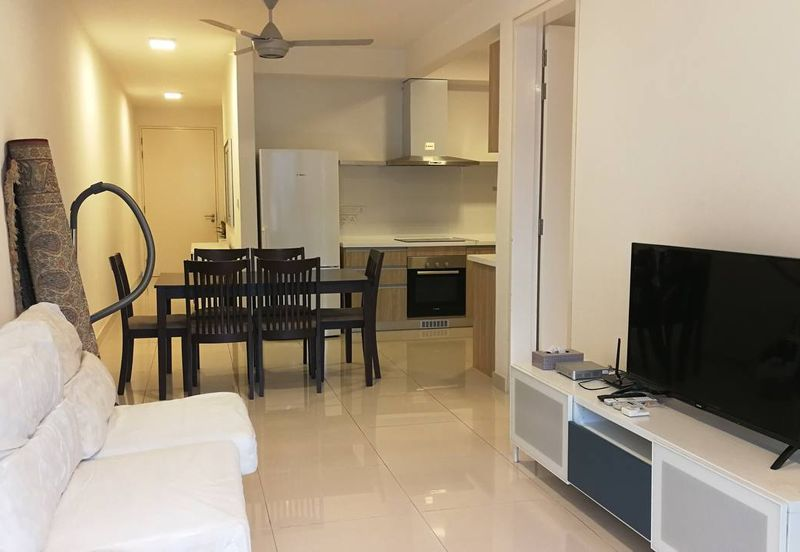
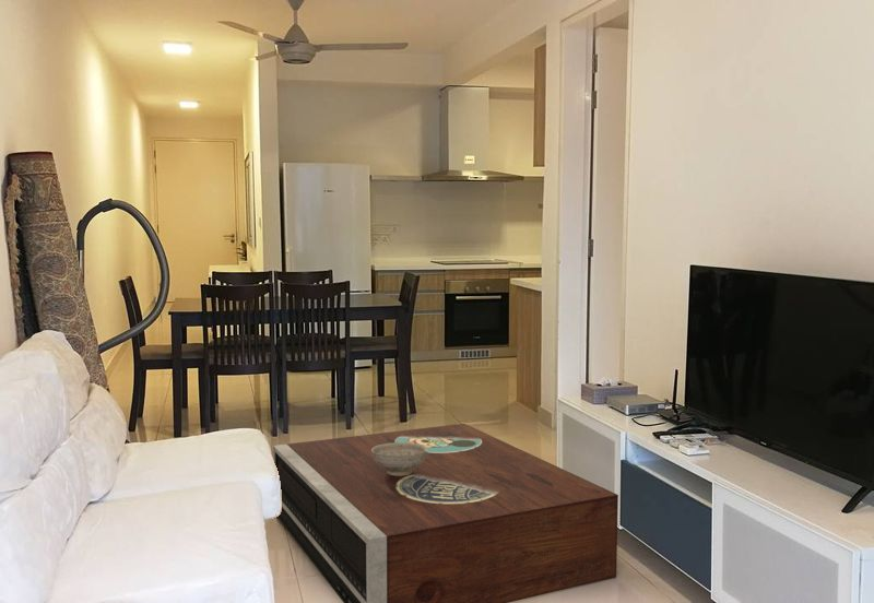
+ stereo [272,423,619,603]
+ decorative bowl [371,442,427,476]
